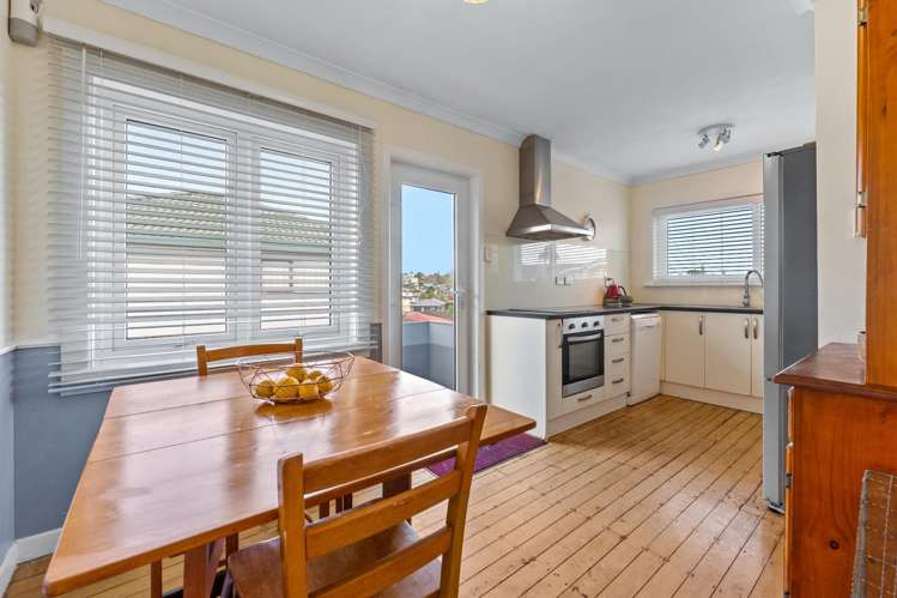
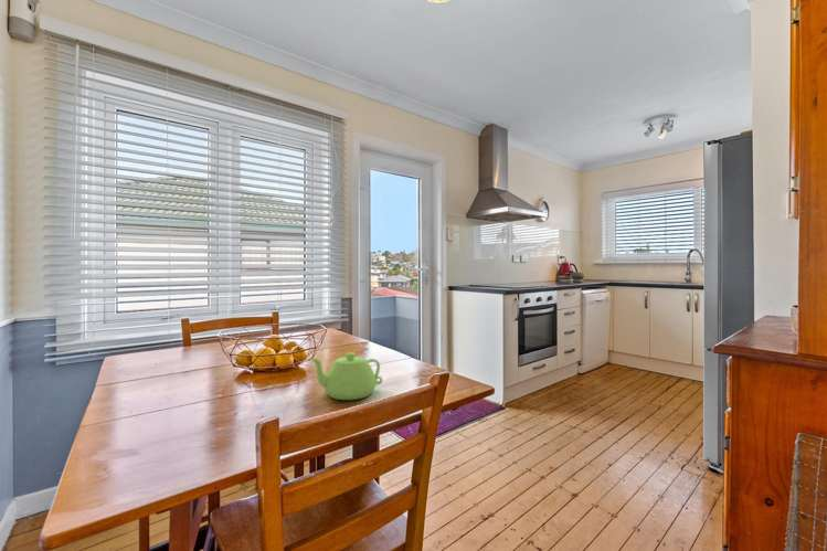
+ teapot [309,351,383,401]
